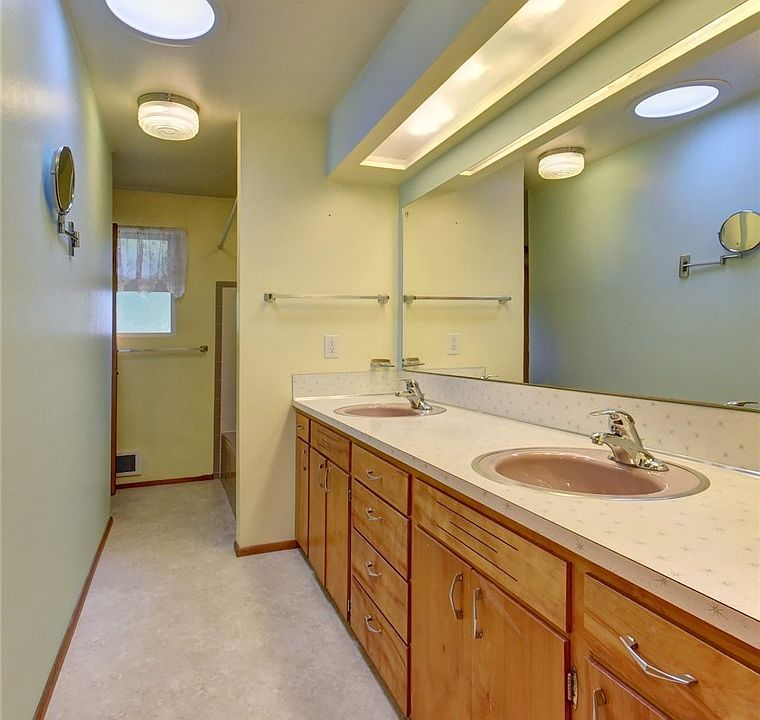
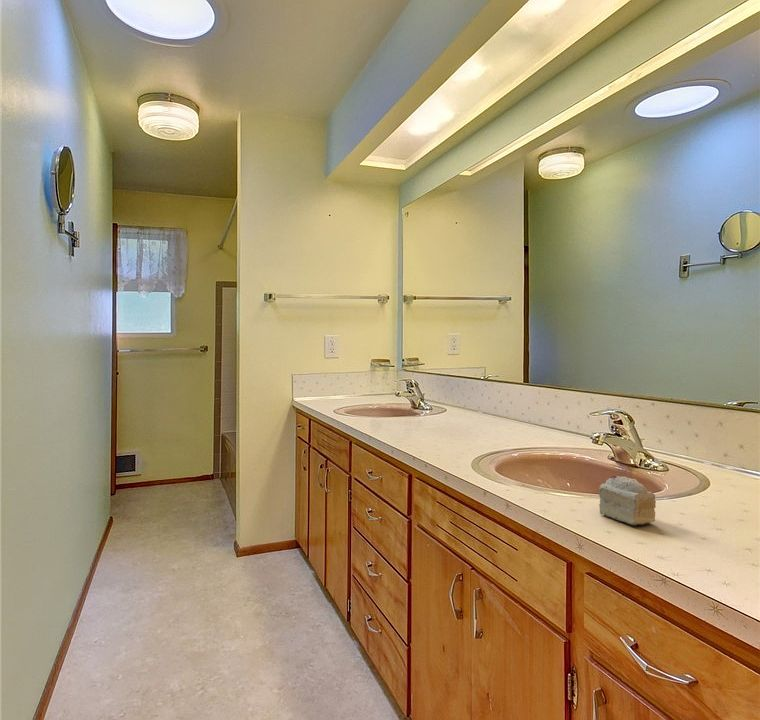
+ cake slice [598,475,657,526]
